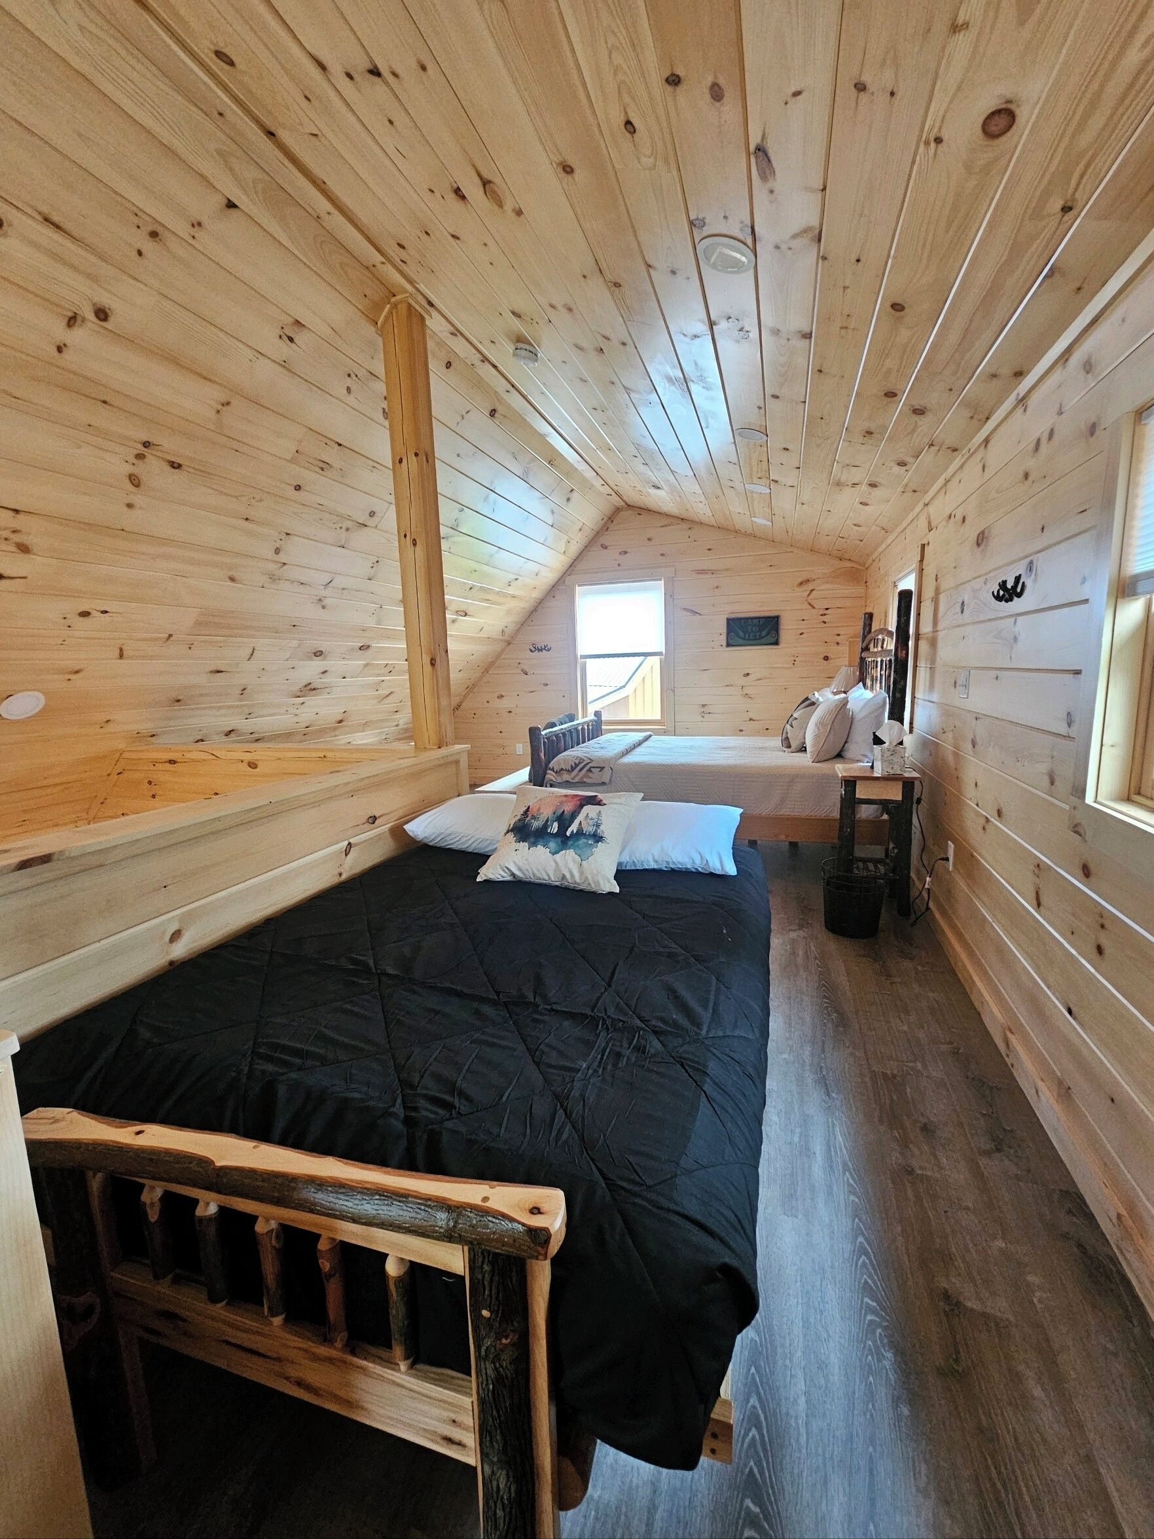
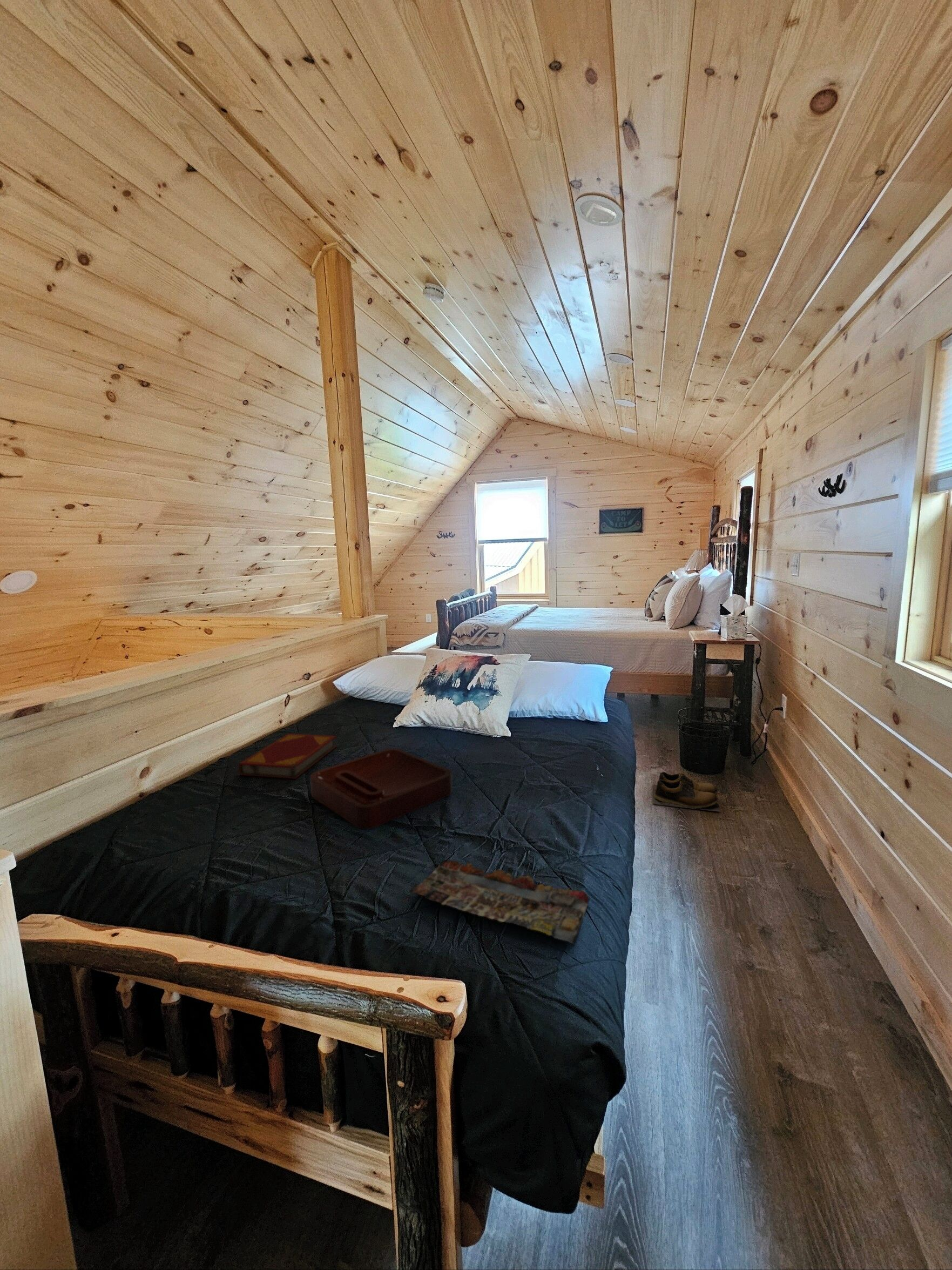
+ magazine [408,859,590,946]
+ shoes [652,771,721,812]
+ hardback book [238,733,338,780]
+ decorative tray [310,748,453,830]
